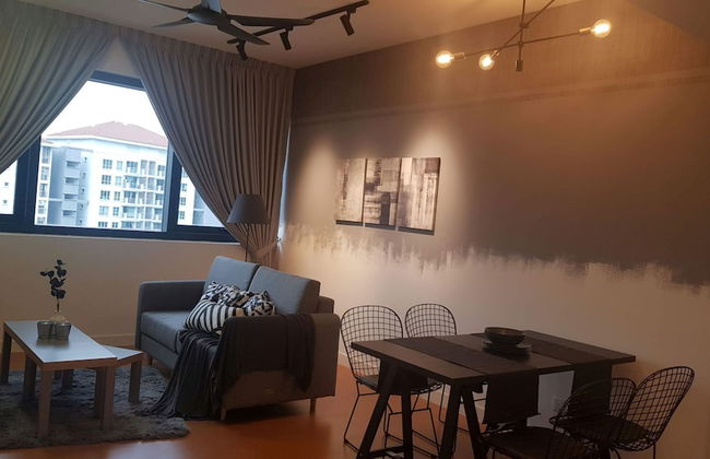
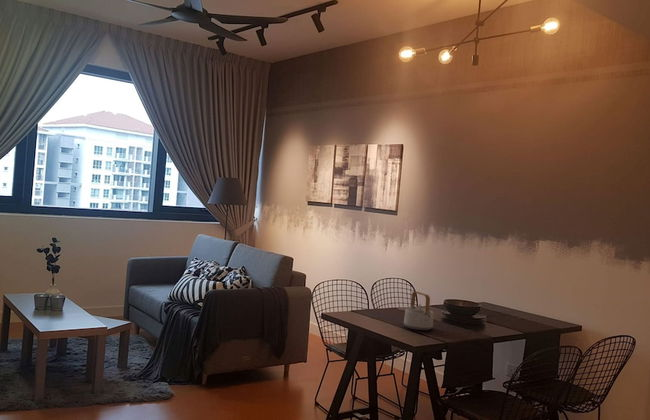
+ teapot [403,291,434,331]
